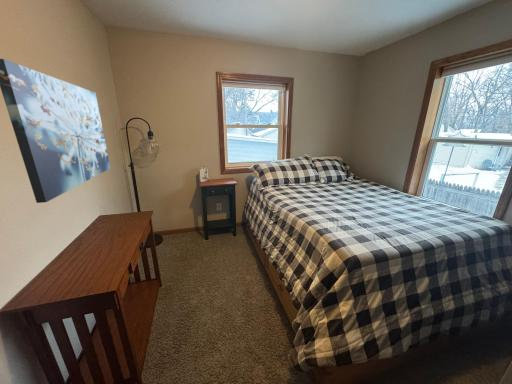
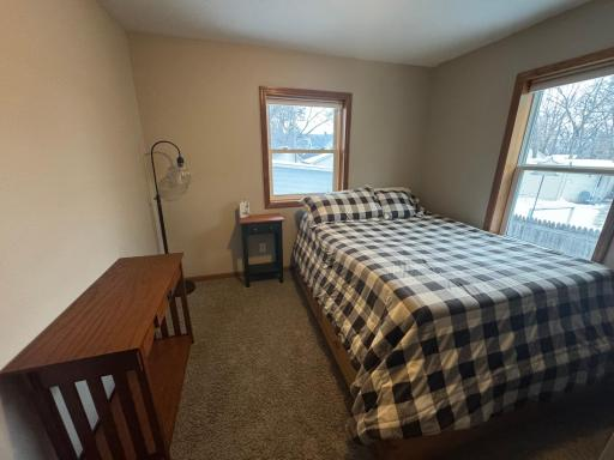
- wall art [0,58,111,204]
